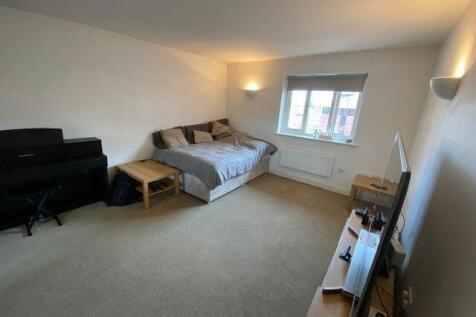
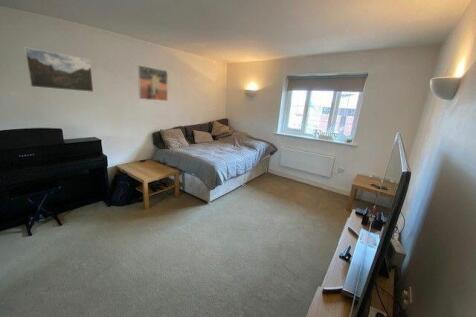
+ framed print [23,46,95,93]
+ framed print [137,64,169,102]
